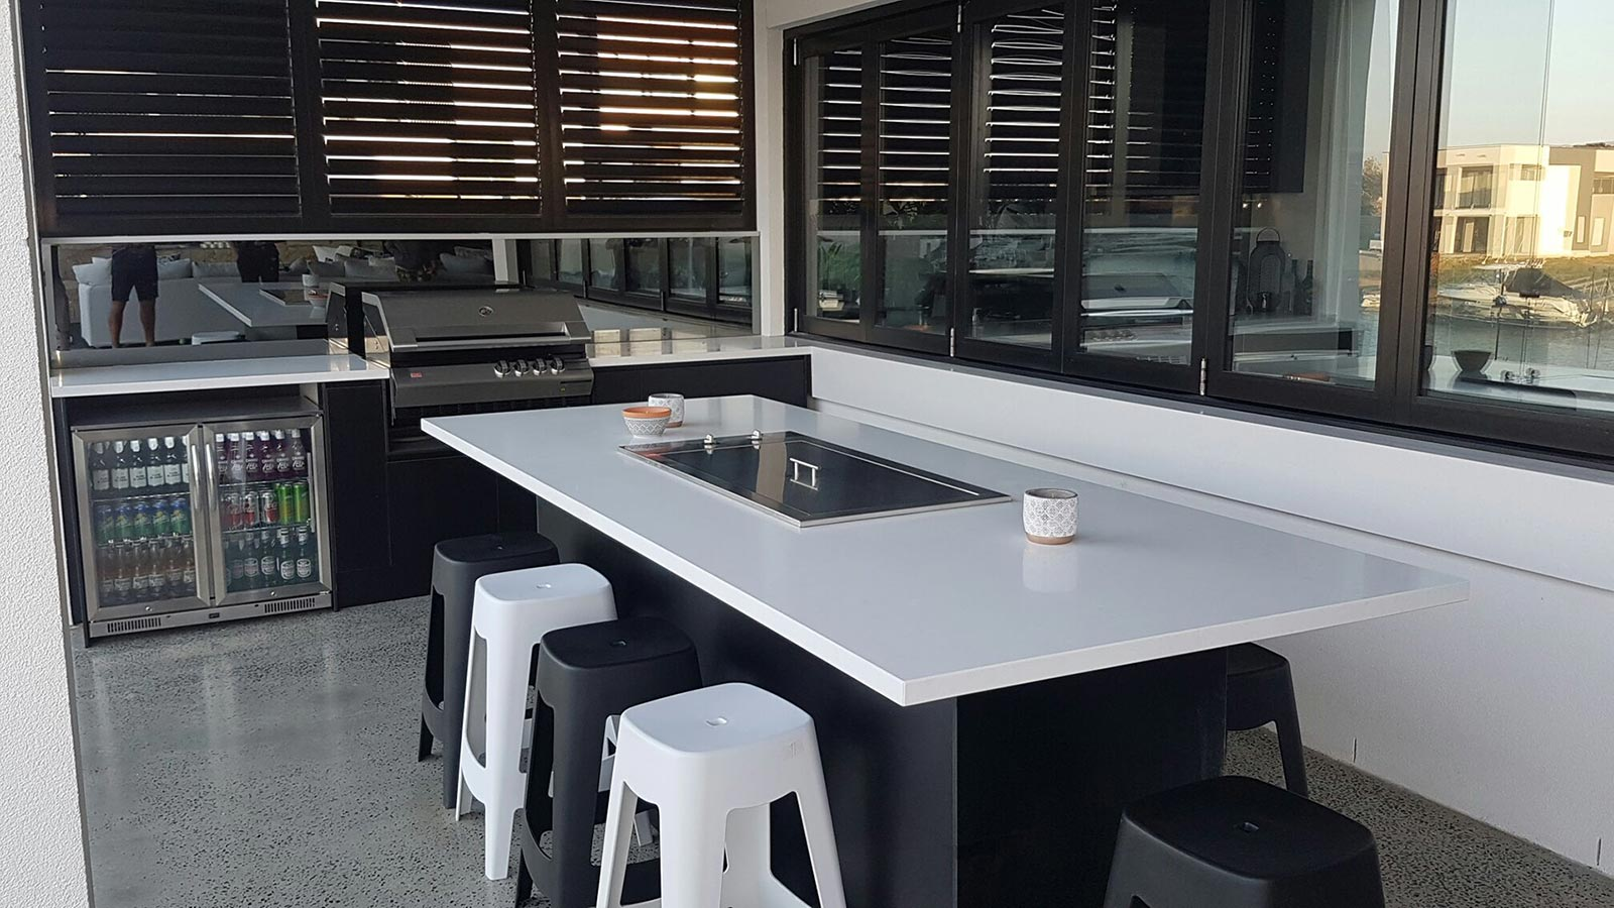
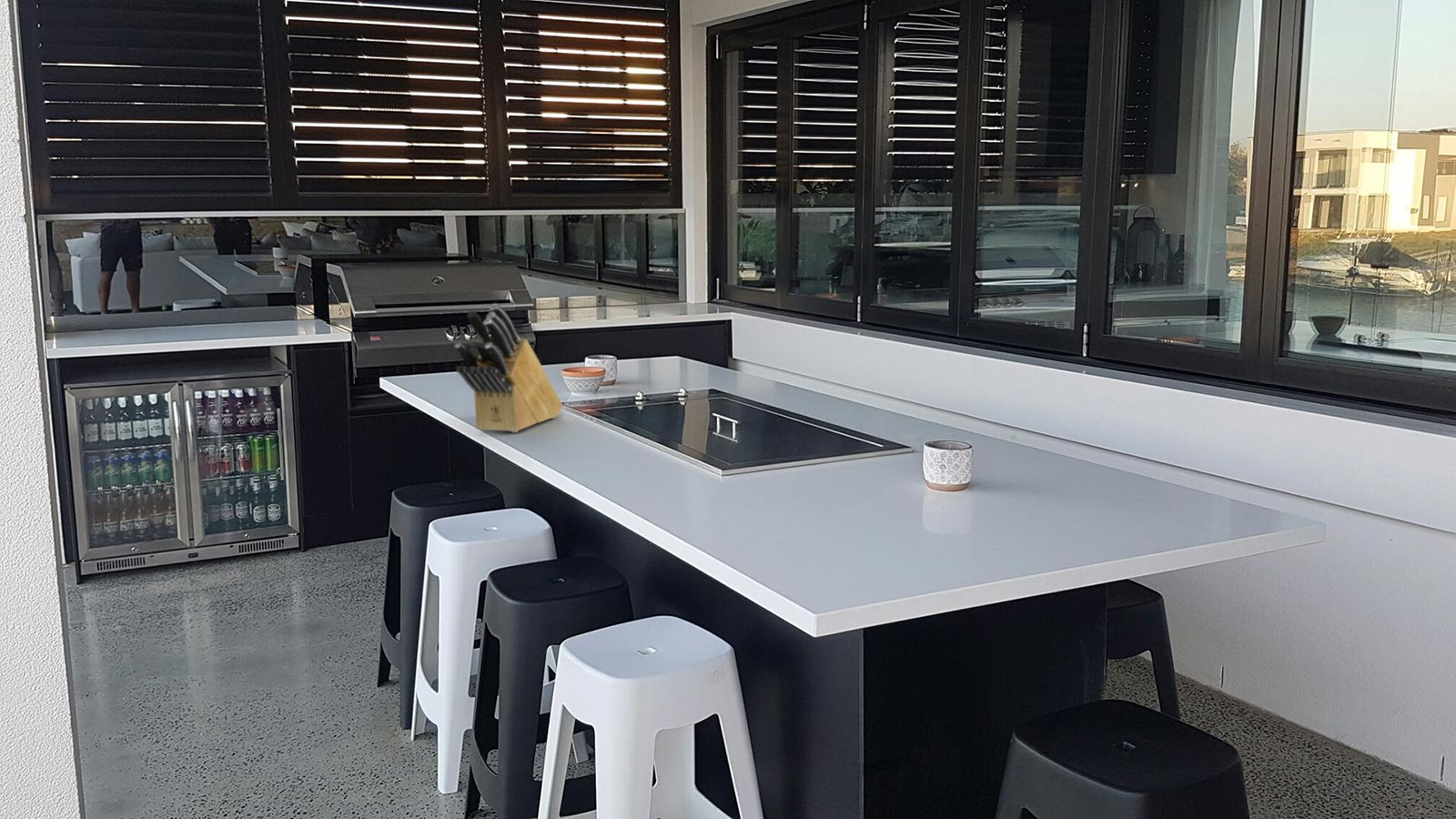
+ knife block [454,303,563,433]
